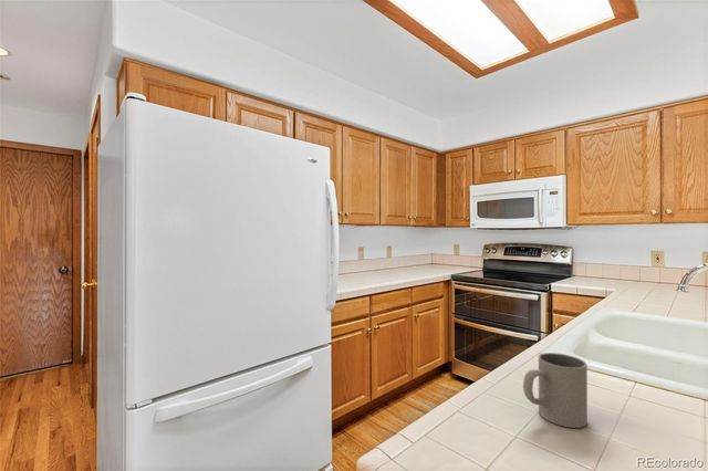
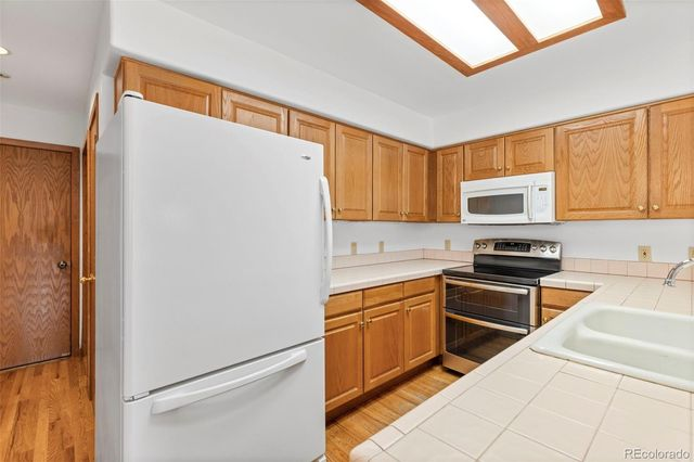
- mug [522,352,589,429]
